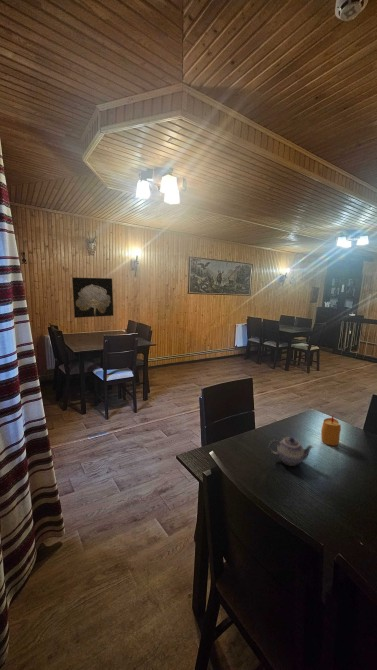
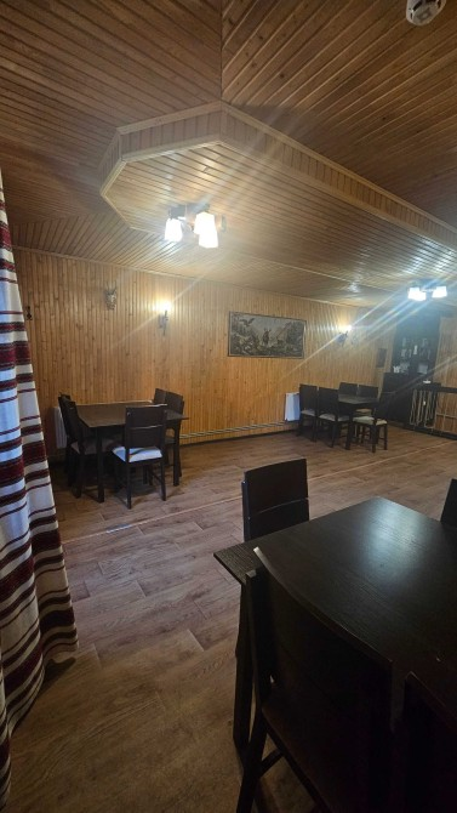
- candle [320,414,342,447]
- teapot [268,436,314,467]
- wall art [71,276,114,319]
